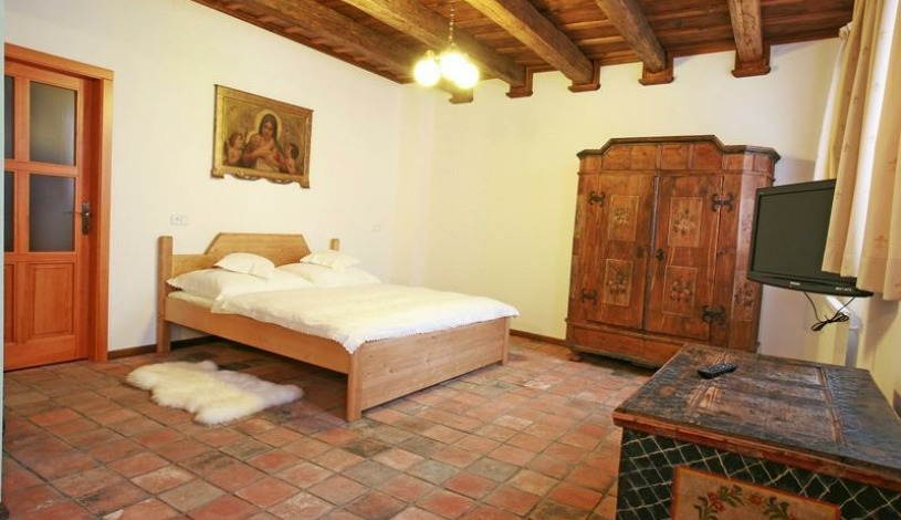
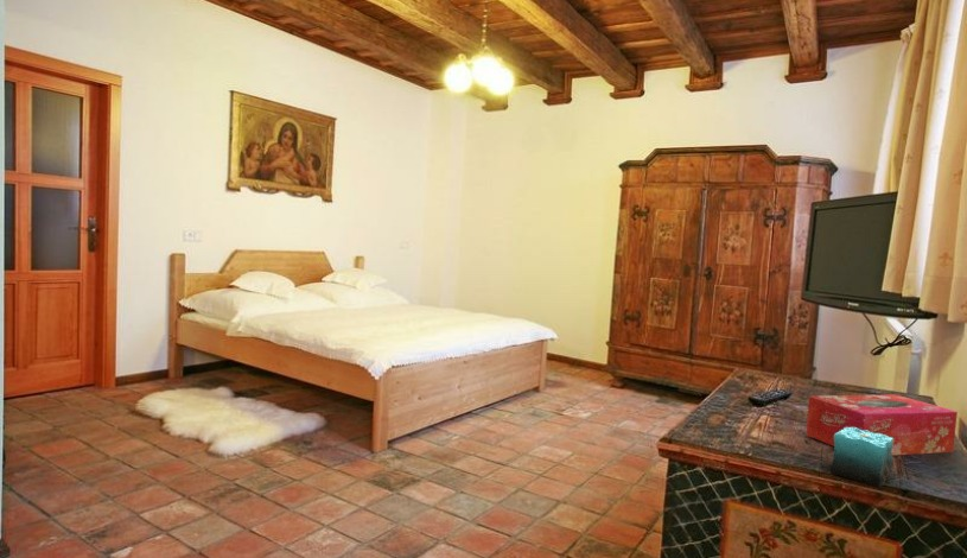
+ tissue box [804,393,959,457]
+ candle [829,420,895,488]
